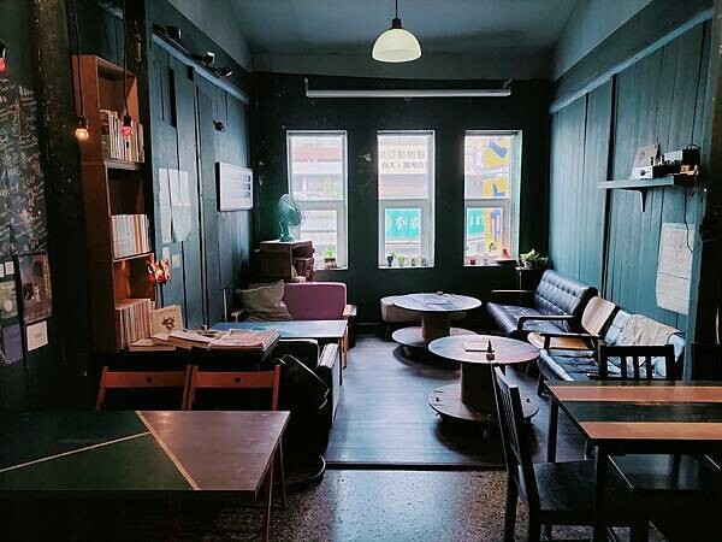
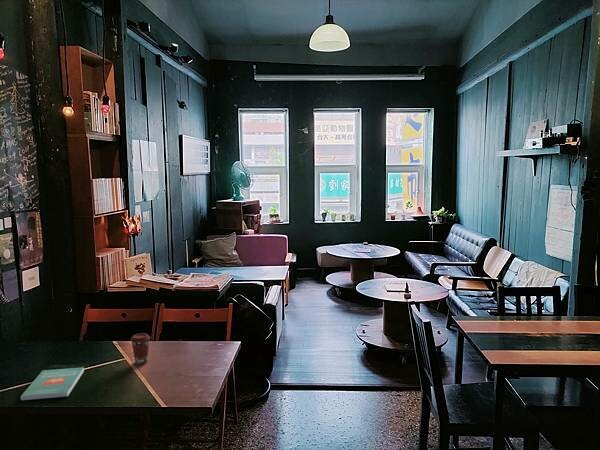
+ book [19,366,85,401]
+ coffee cup [129,332,151,365]
